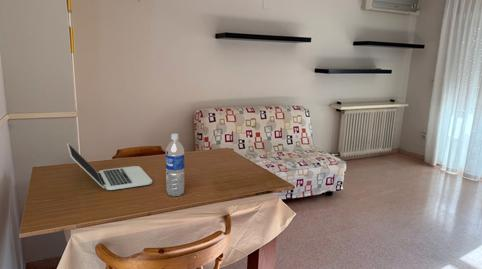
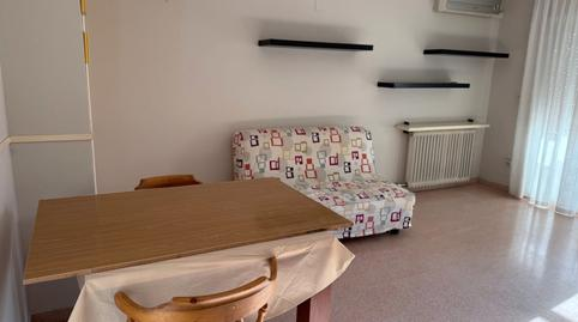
- water bottle [165,133,185,197]
- laptop [66,142,153,191]
